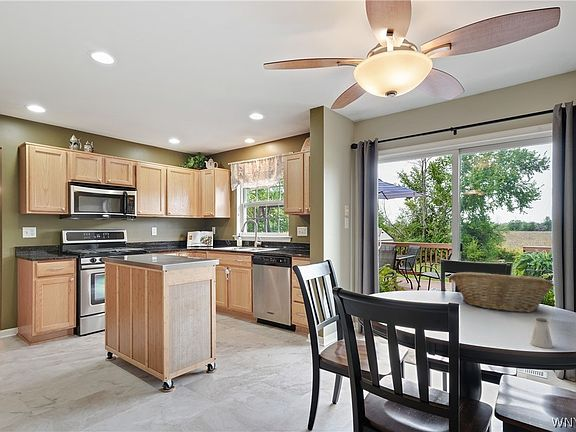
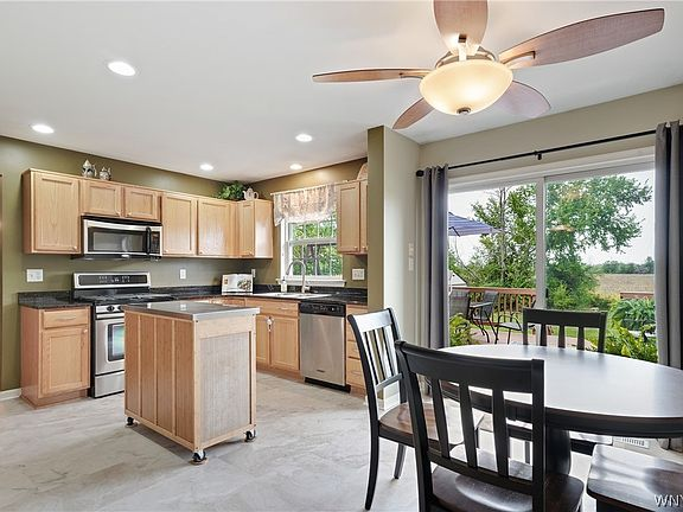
- fruit basket [449,271,554,314]
- saltshaker [529,317,554,349]
